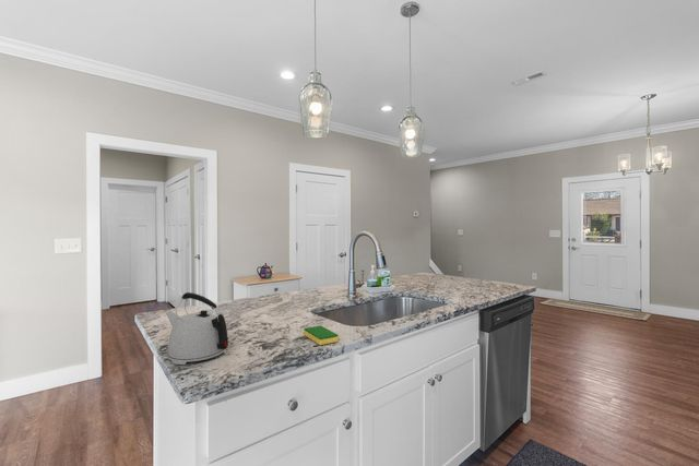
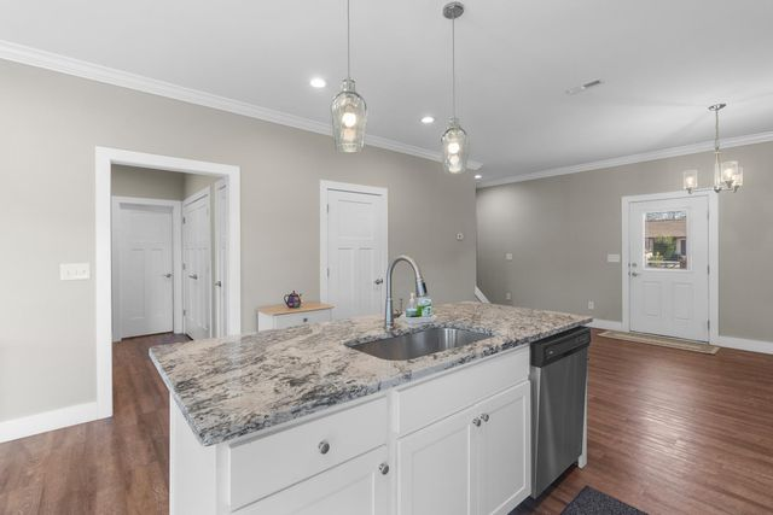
- kettle [165,291,229,366]
- dish sponge [303,324,340,346]
